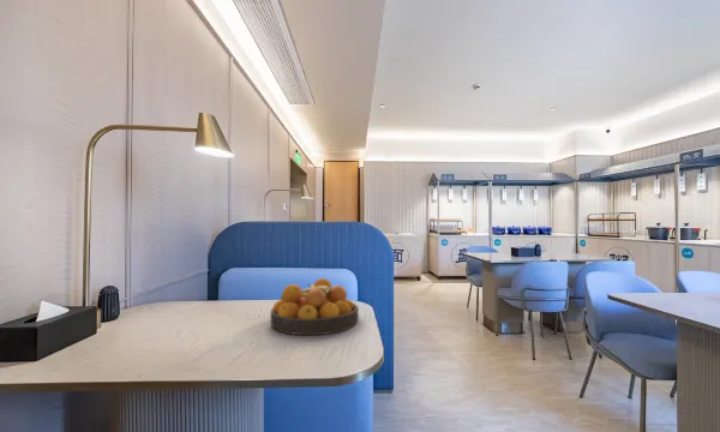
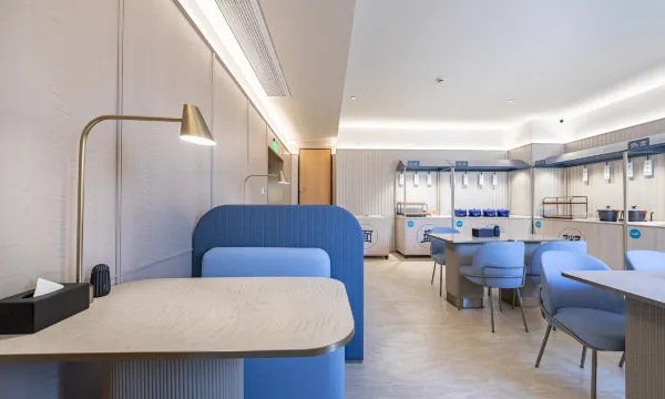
- fruit bowl [269,277,360,336]
